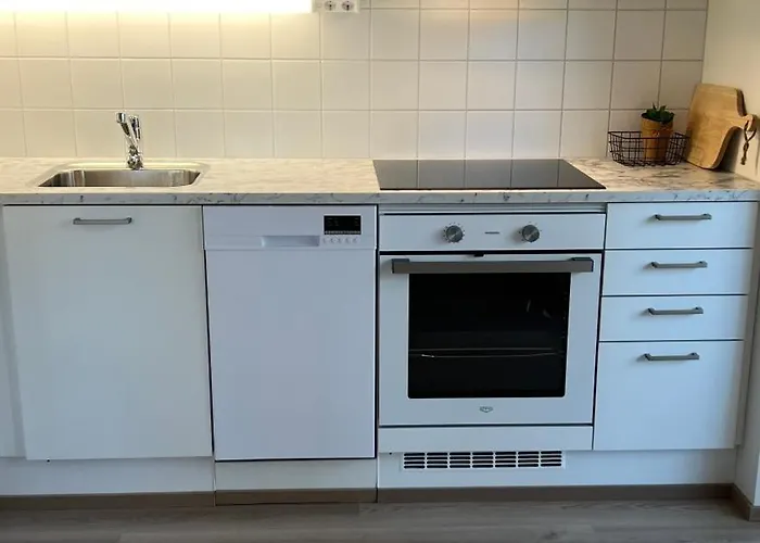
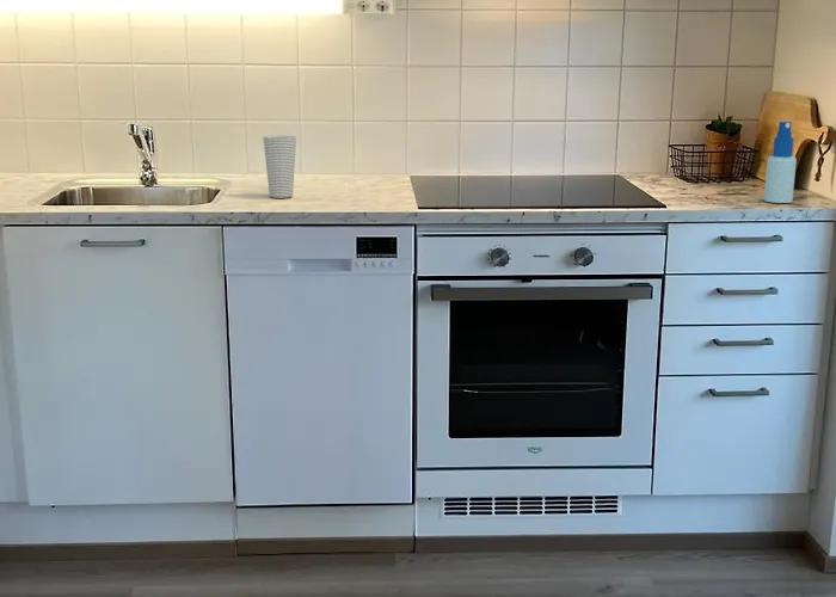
+ cup [262,135,297,199]
+ spray bottle [763,121,798,204]
